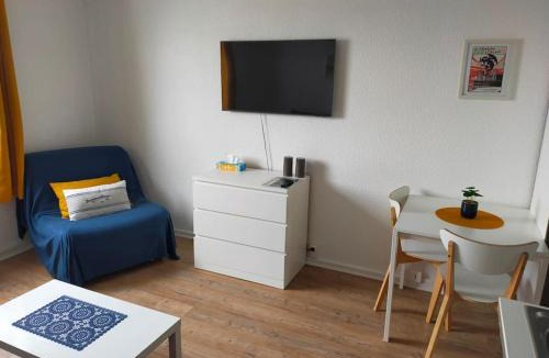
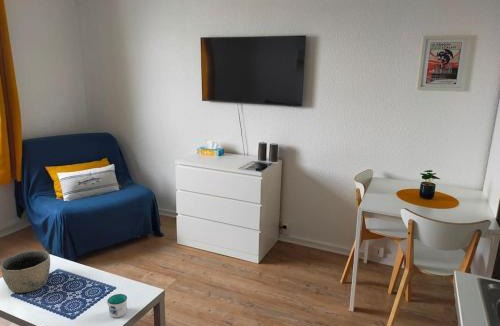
+ bowl [0,249,51,294]
+ mug [106,293,128,318]
